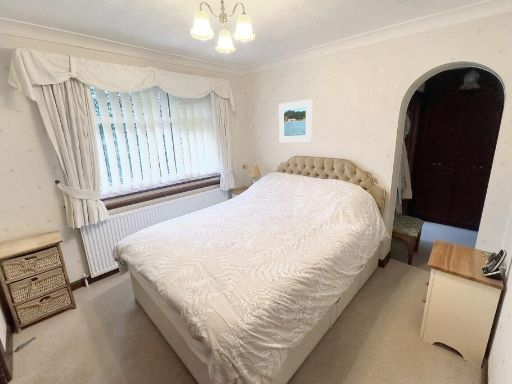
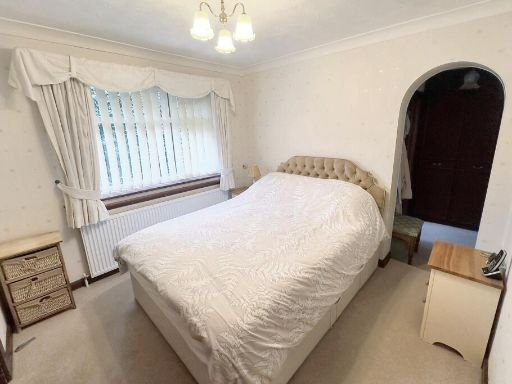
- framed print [278,98,313,143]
